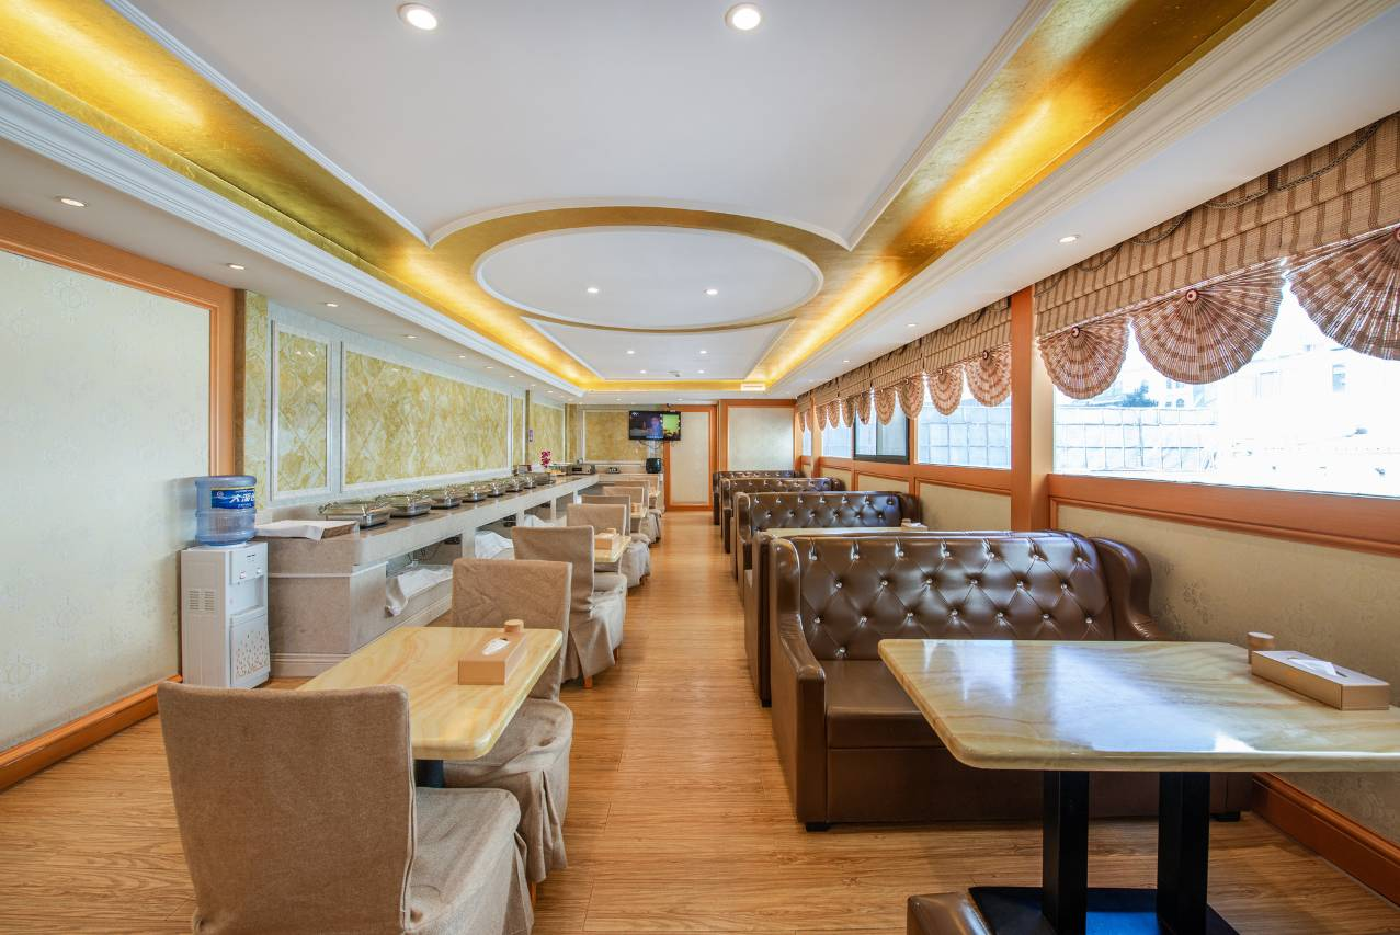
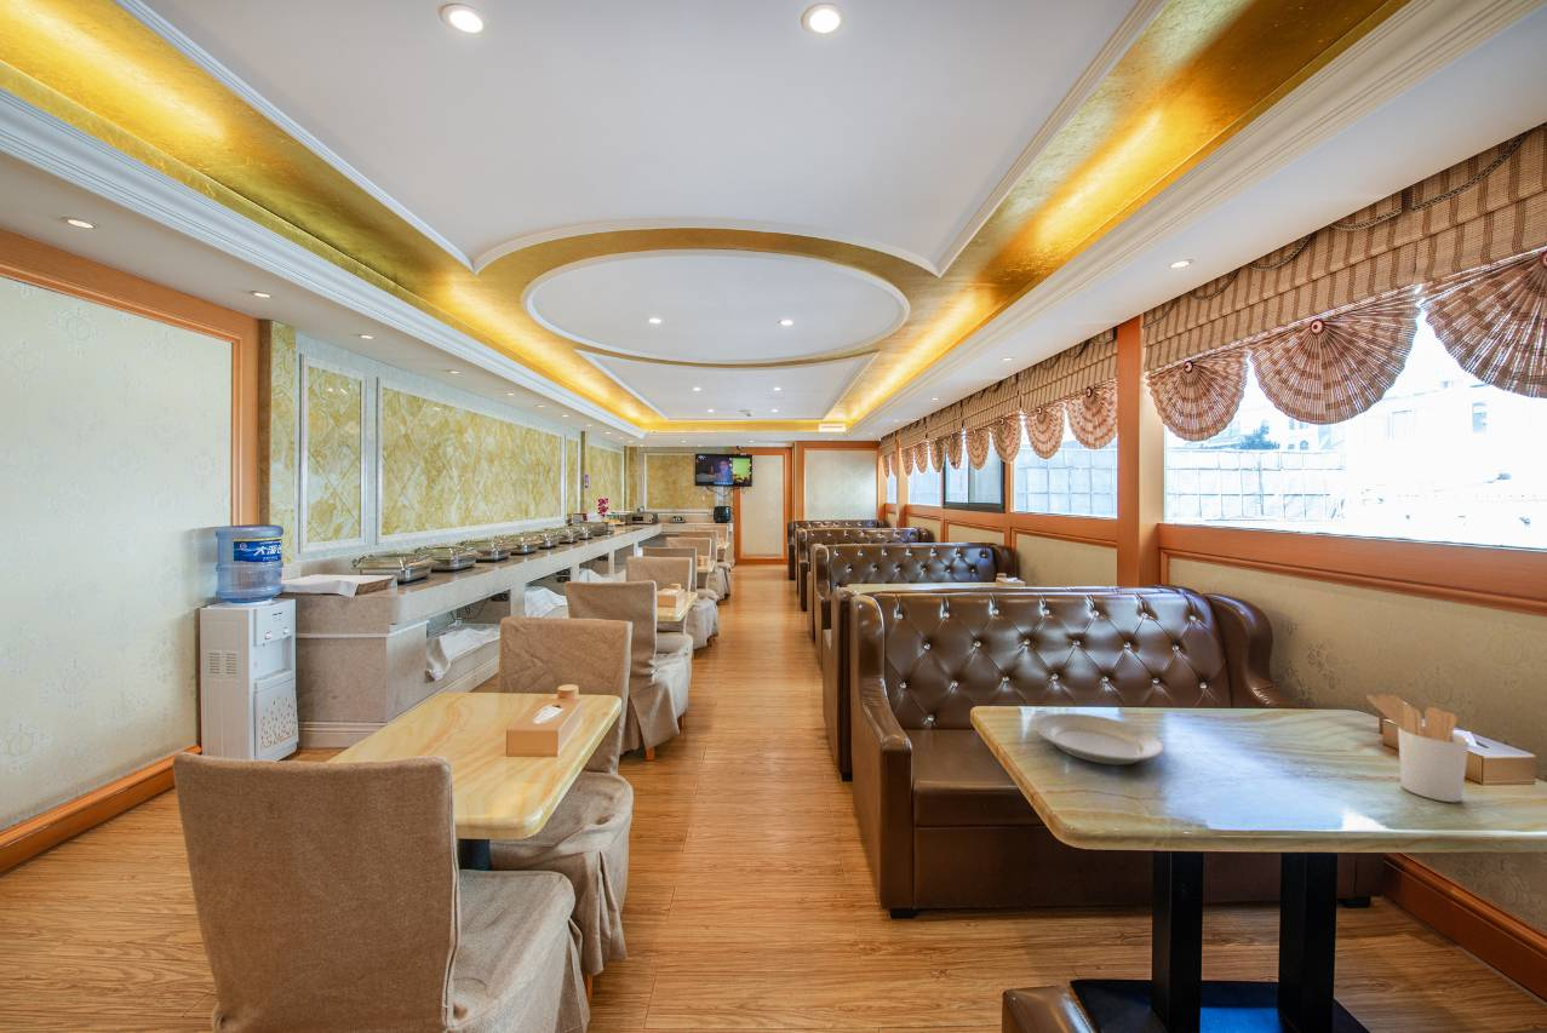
+ plate [1032,712,1165,767]
+ utensil holder [1365,693,1471,803]
